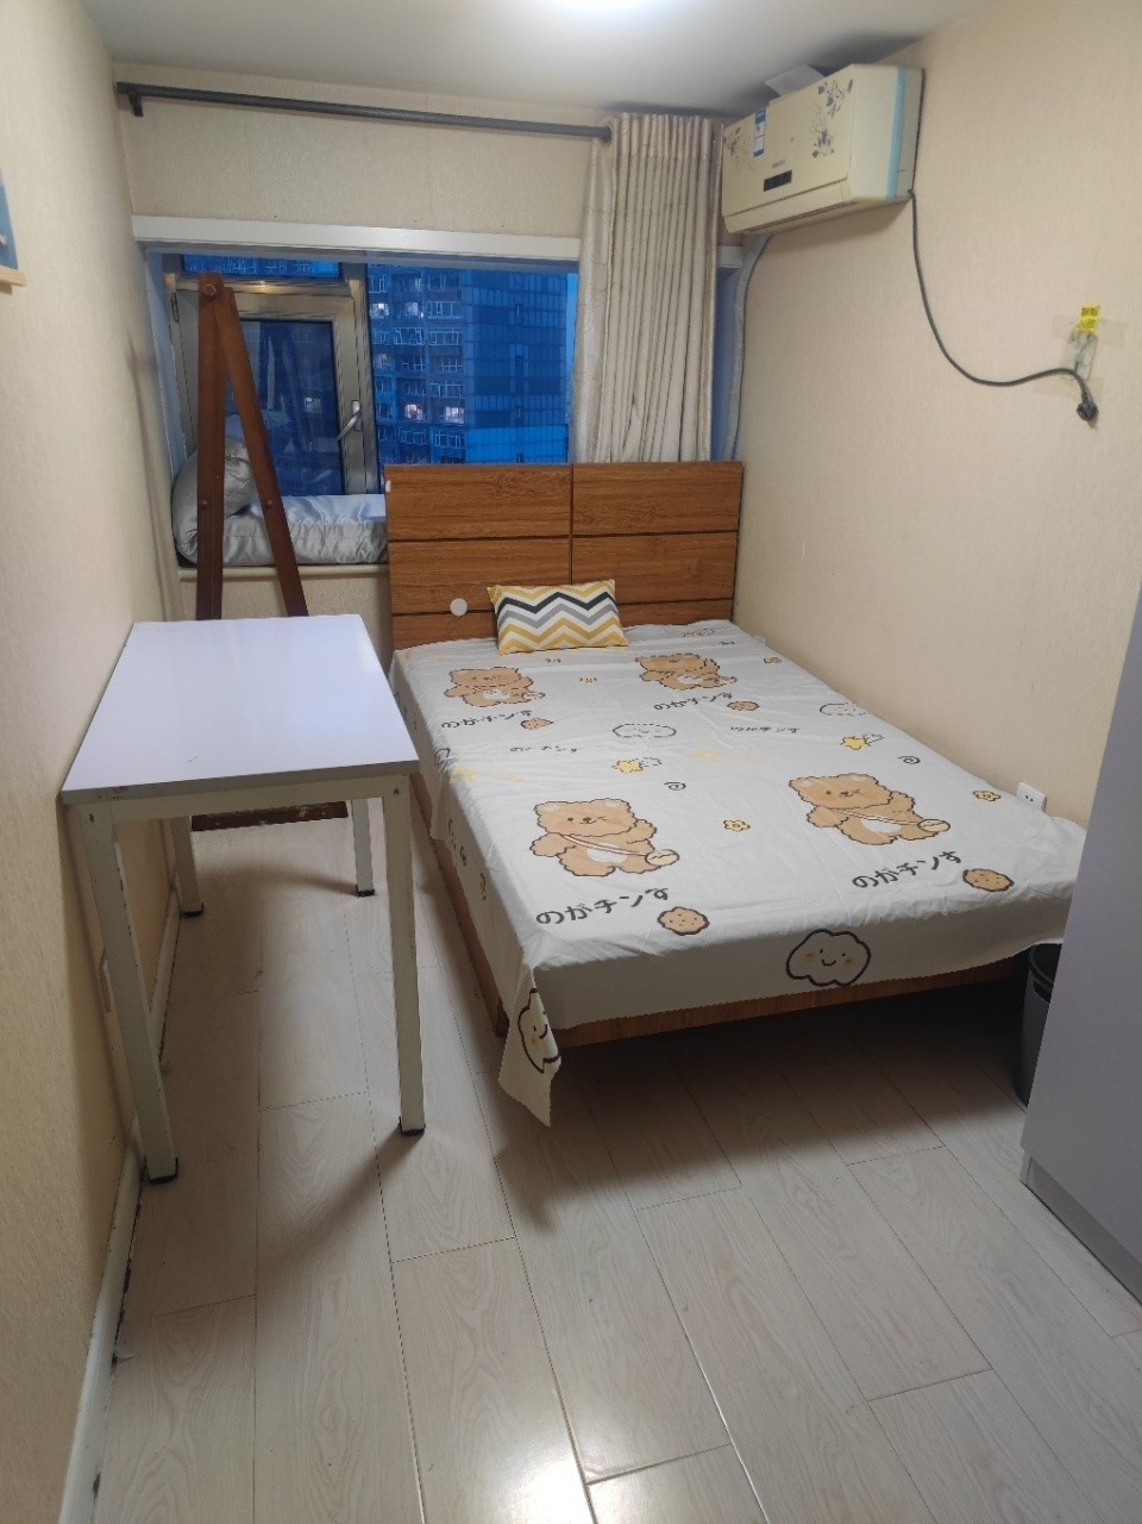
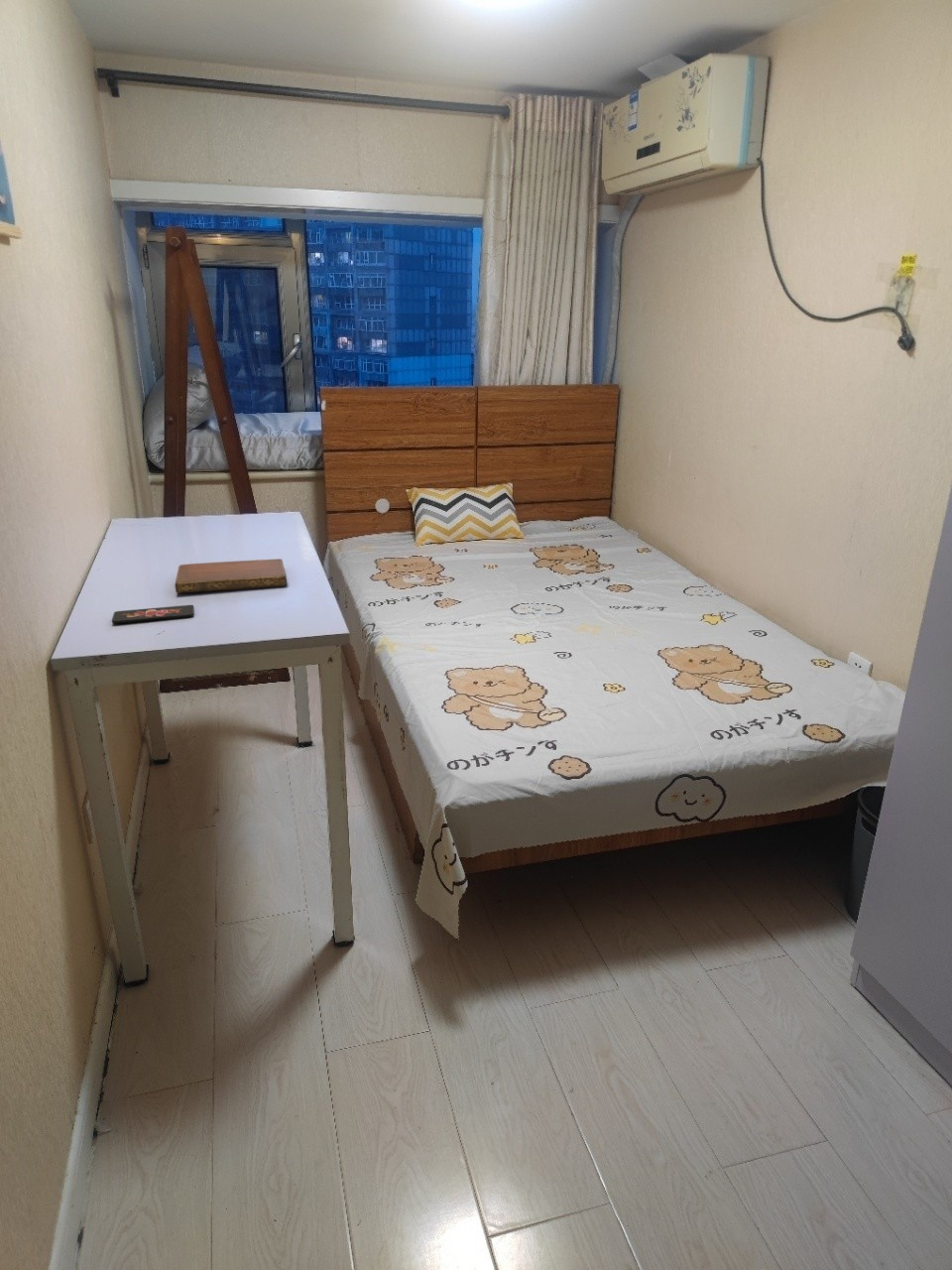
+ notebook [175,558,288,594]
+ smartphone [111,604,194,624]
